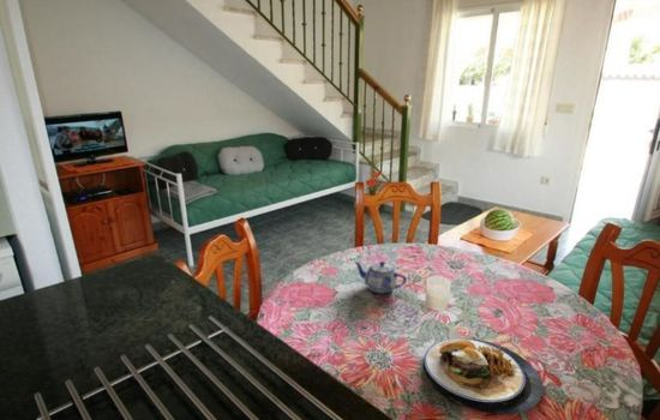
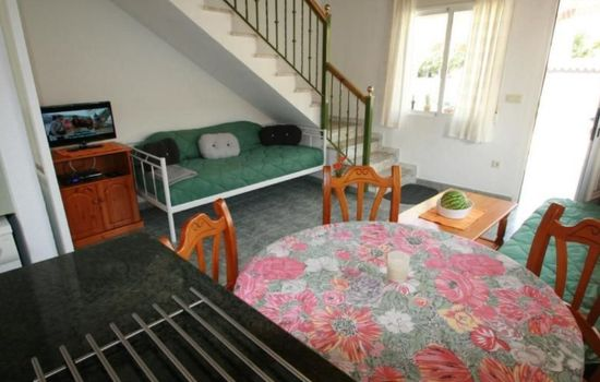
- plate [422,337,545,415]
- teapot [353,260,408,294]
